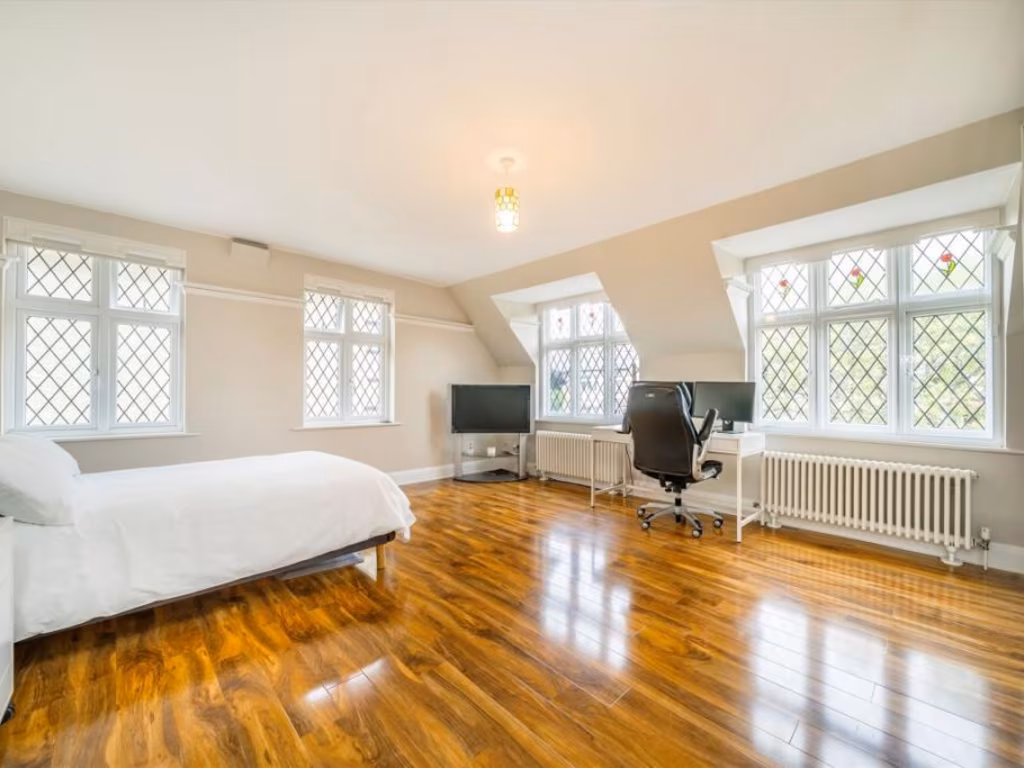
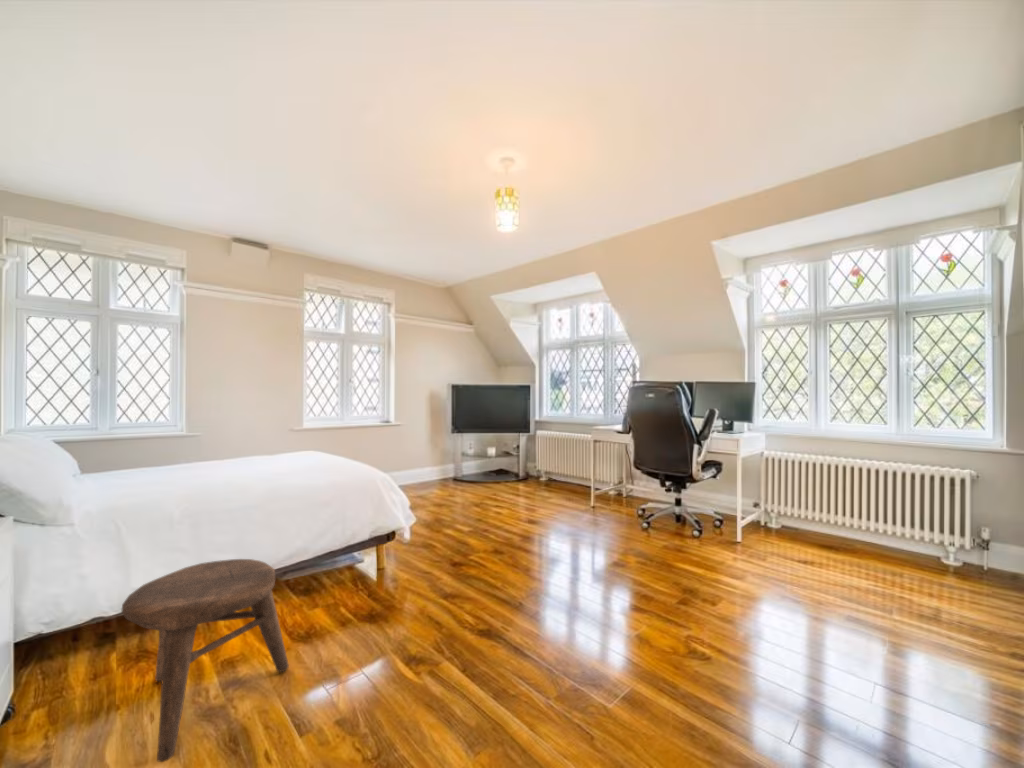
+ stool [120,558,290,763]
